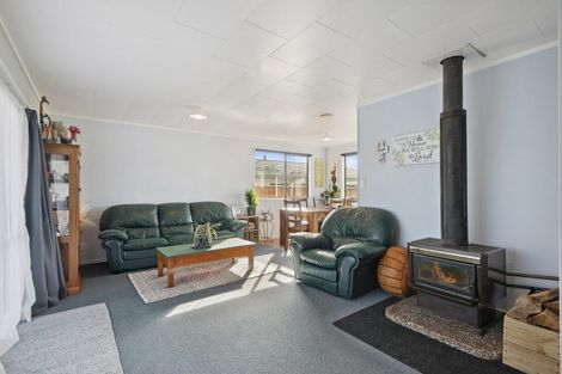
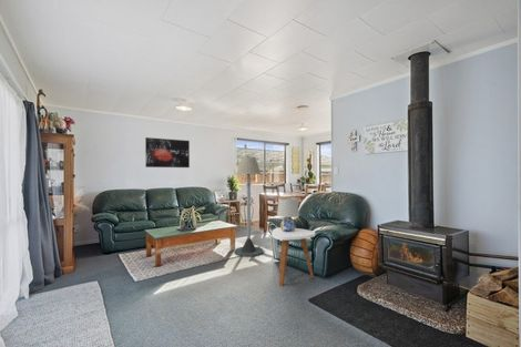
+ side table [270,226,316,287]
+ wall art [144,136,191,169]
+ floor lamp [233,156,264,257]
+ table lamp [276,196,300,232]
